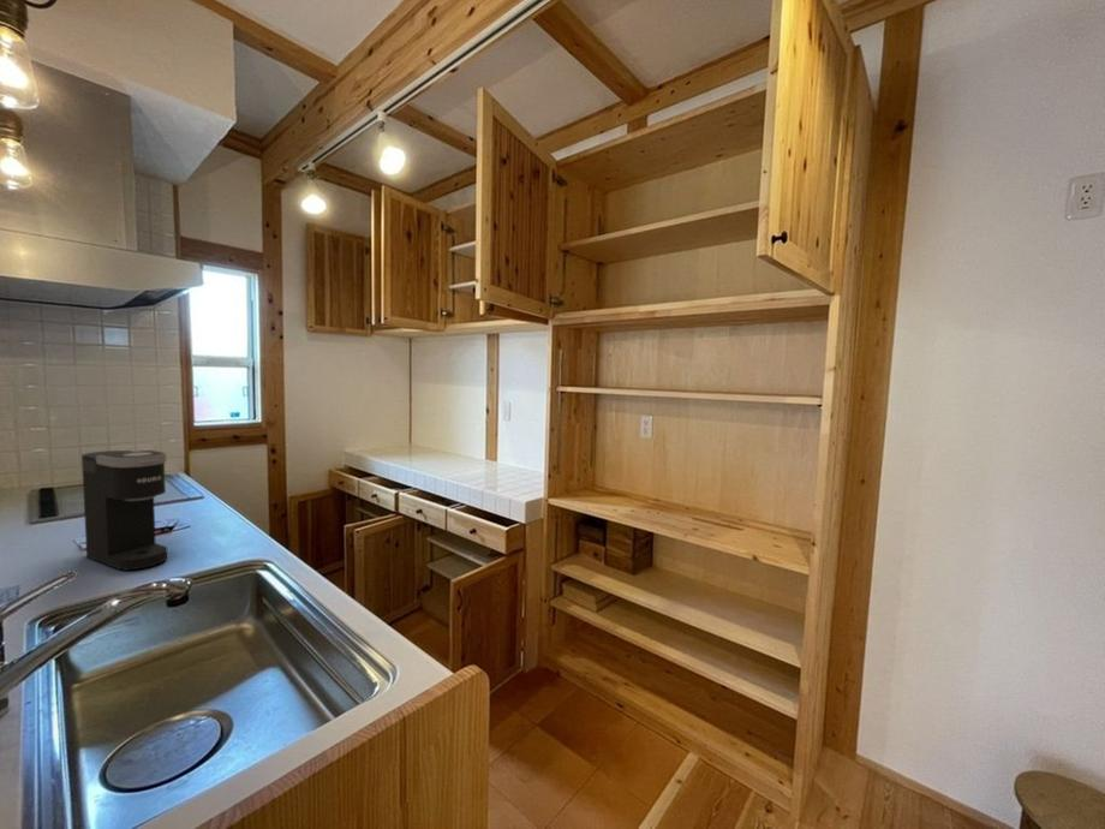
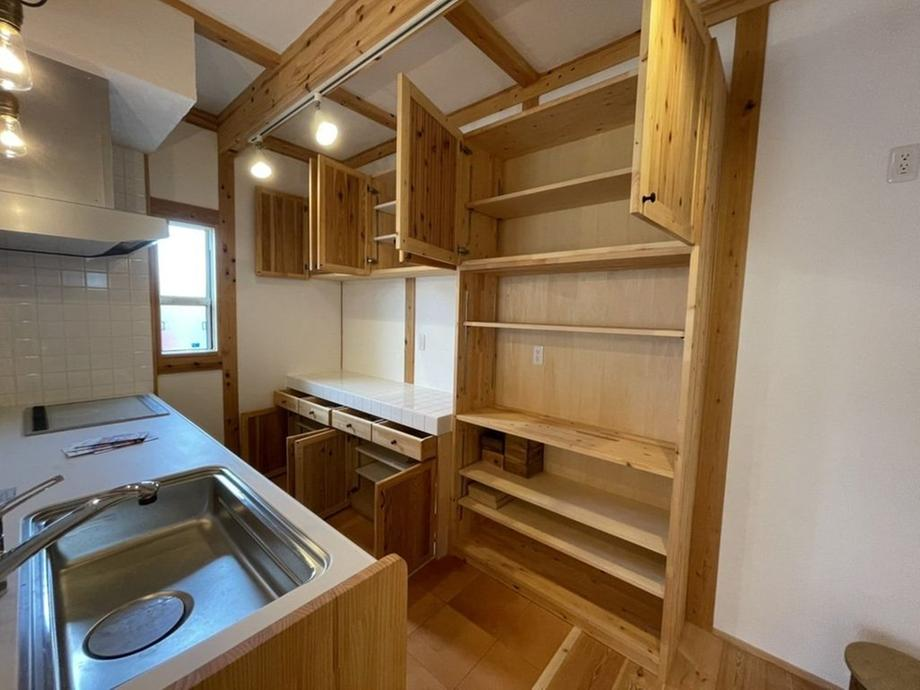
- coffee maker [80,449,168,571]
